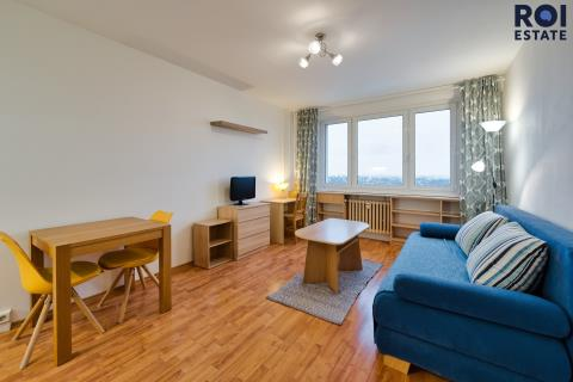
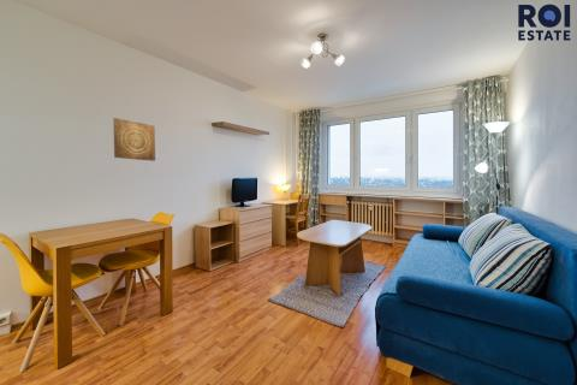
+ wall art [112,117,156,162]
